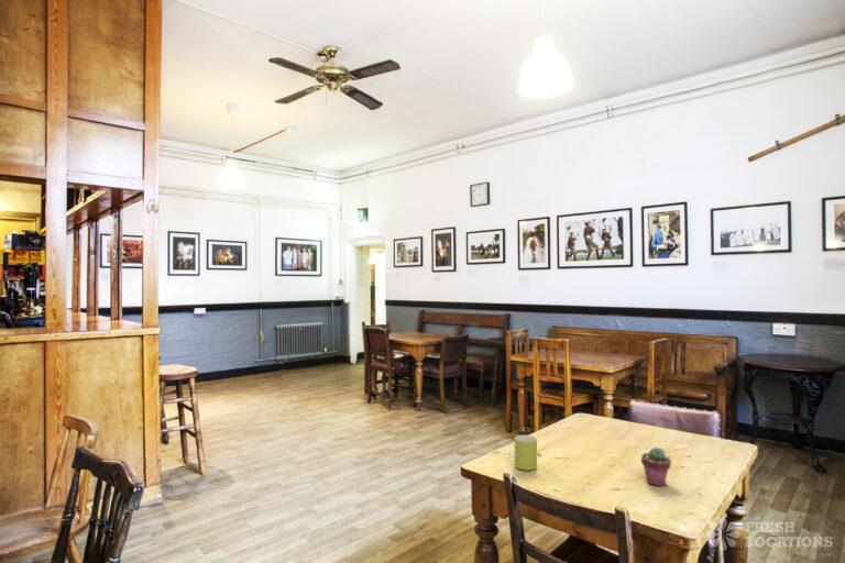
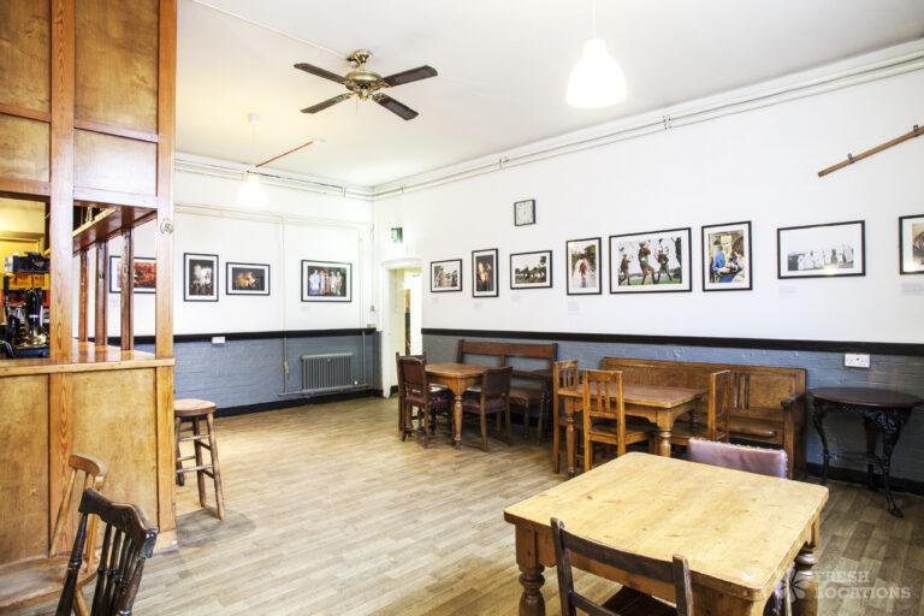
- mug [514,434,538,472]
- potted succulent [640,446,672,487]
